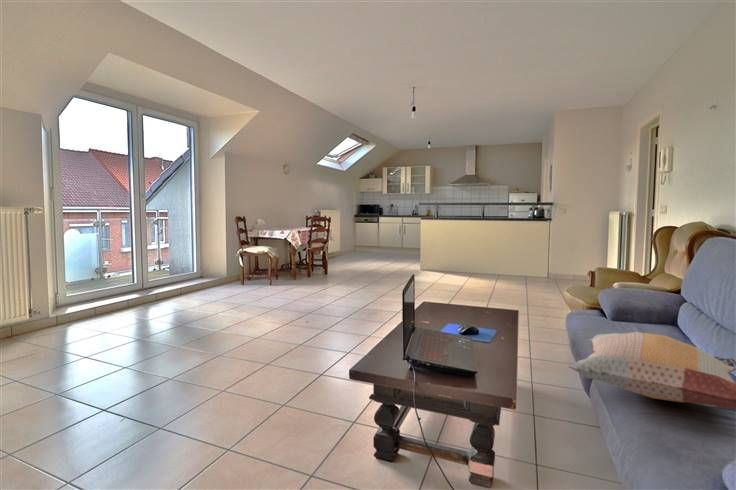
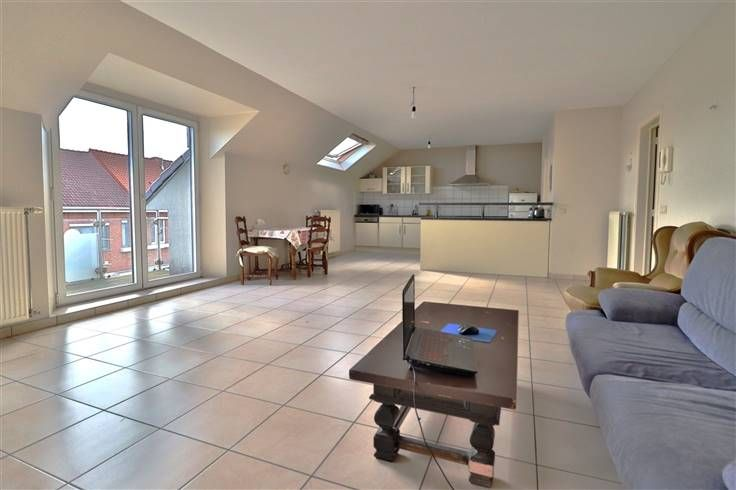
- decorative pillow [568,331,736,410]
